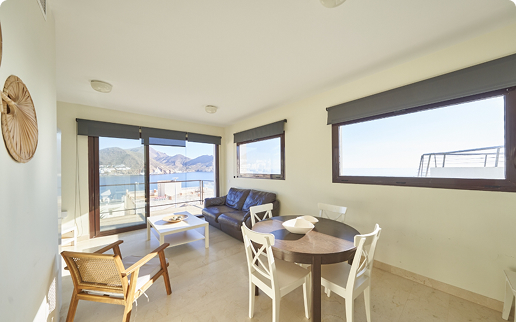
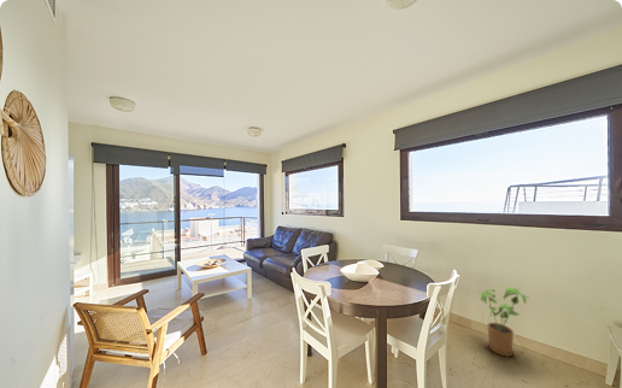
+ house plant [480,286,529,357]
